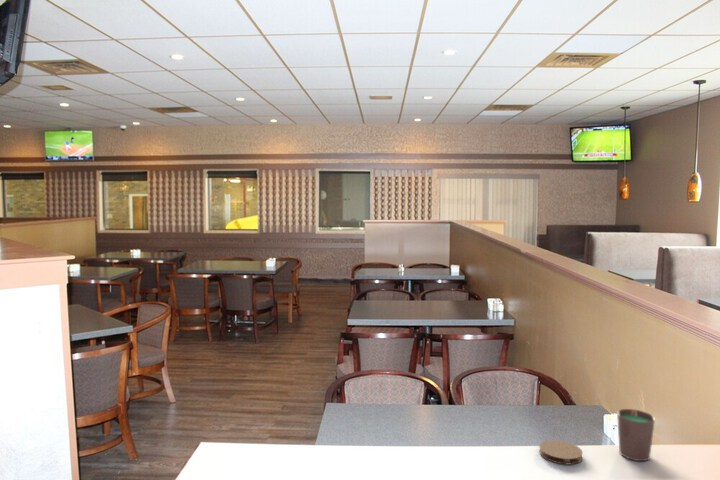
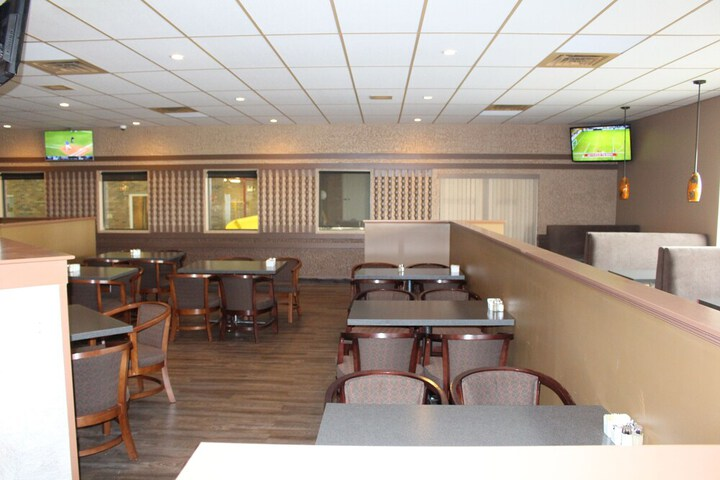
- coaster [538,439,584,465]
- cup [616,408,656,462]
